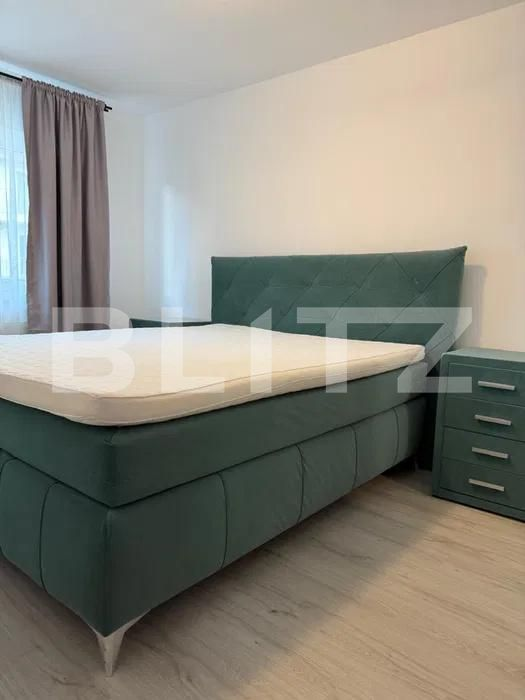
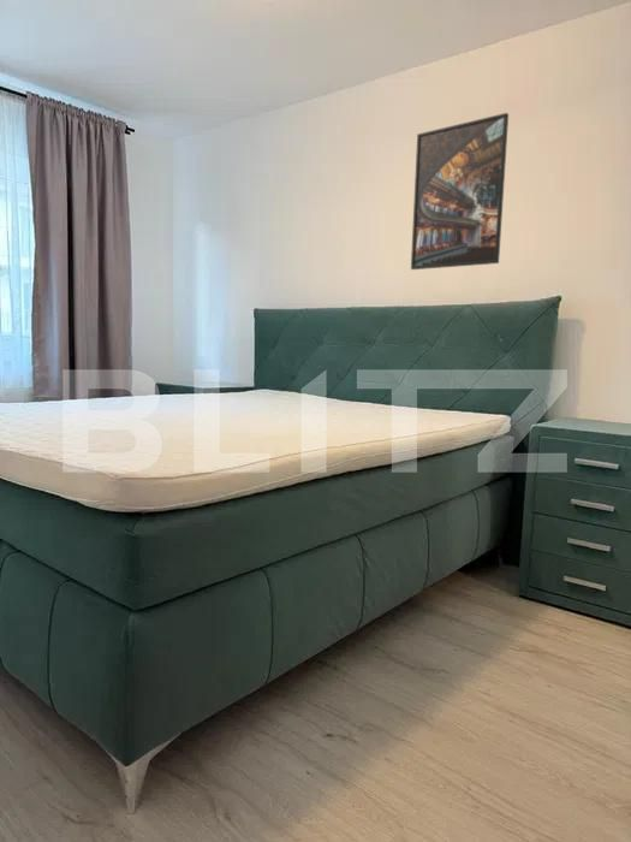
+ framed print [410,112,510,271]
